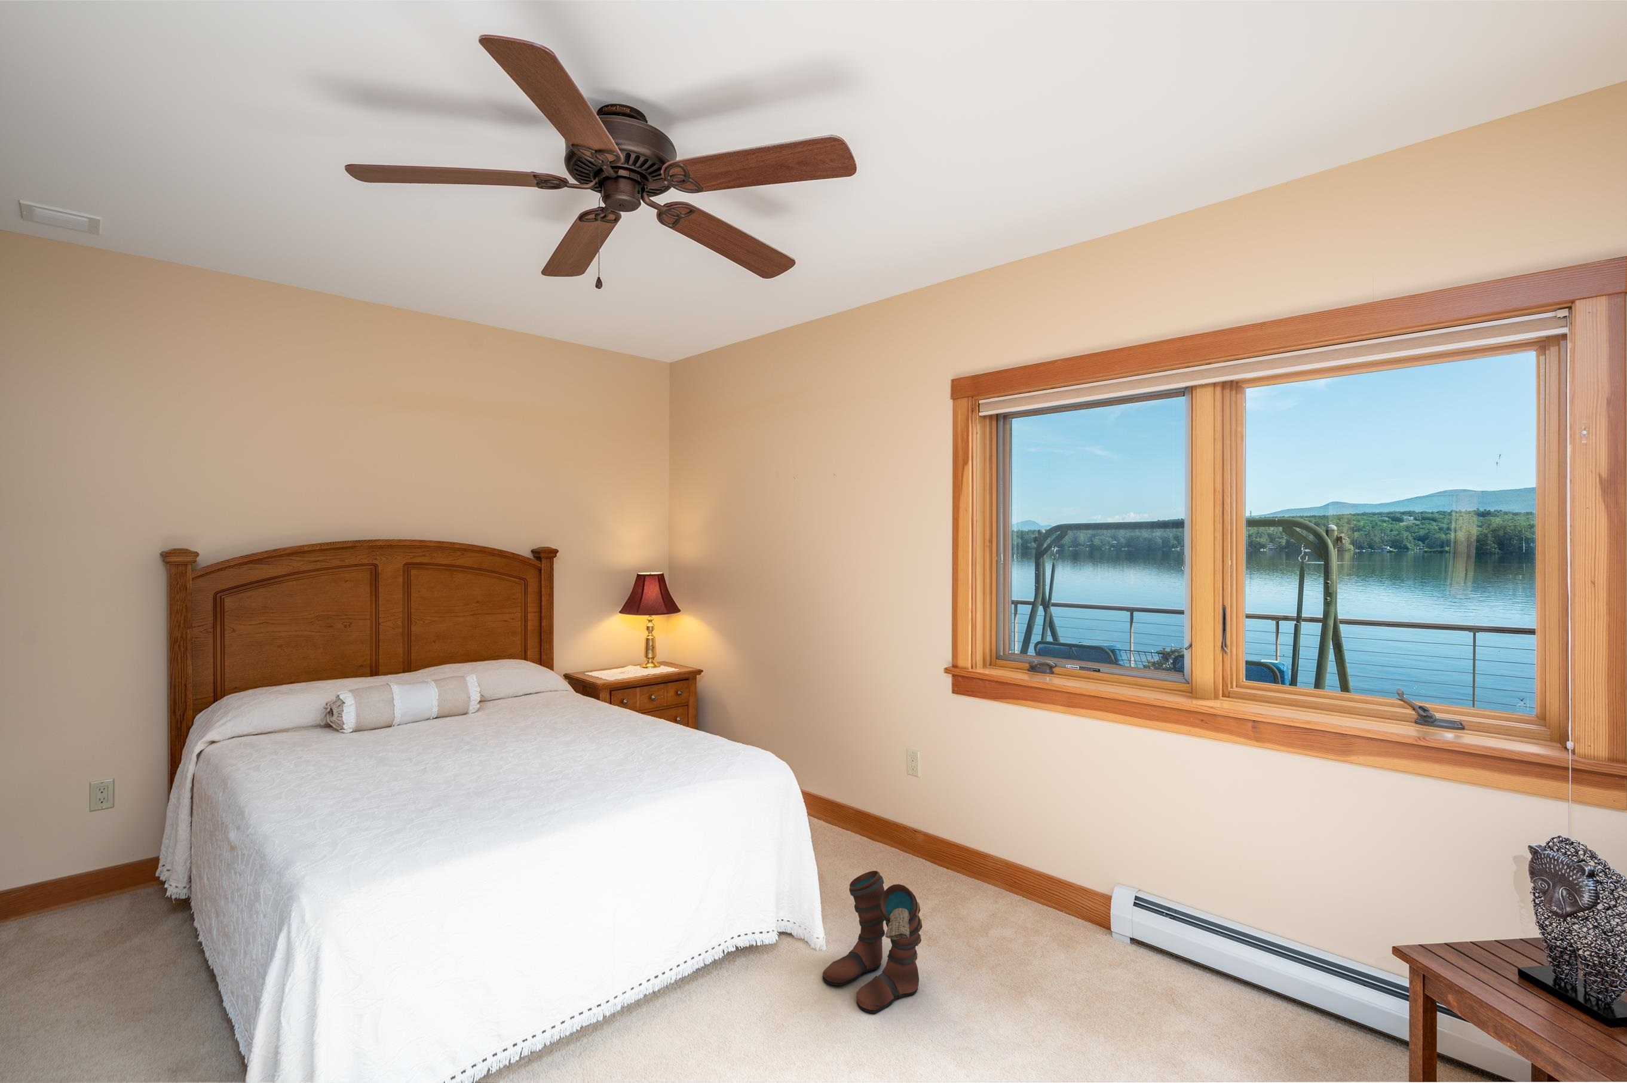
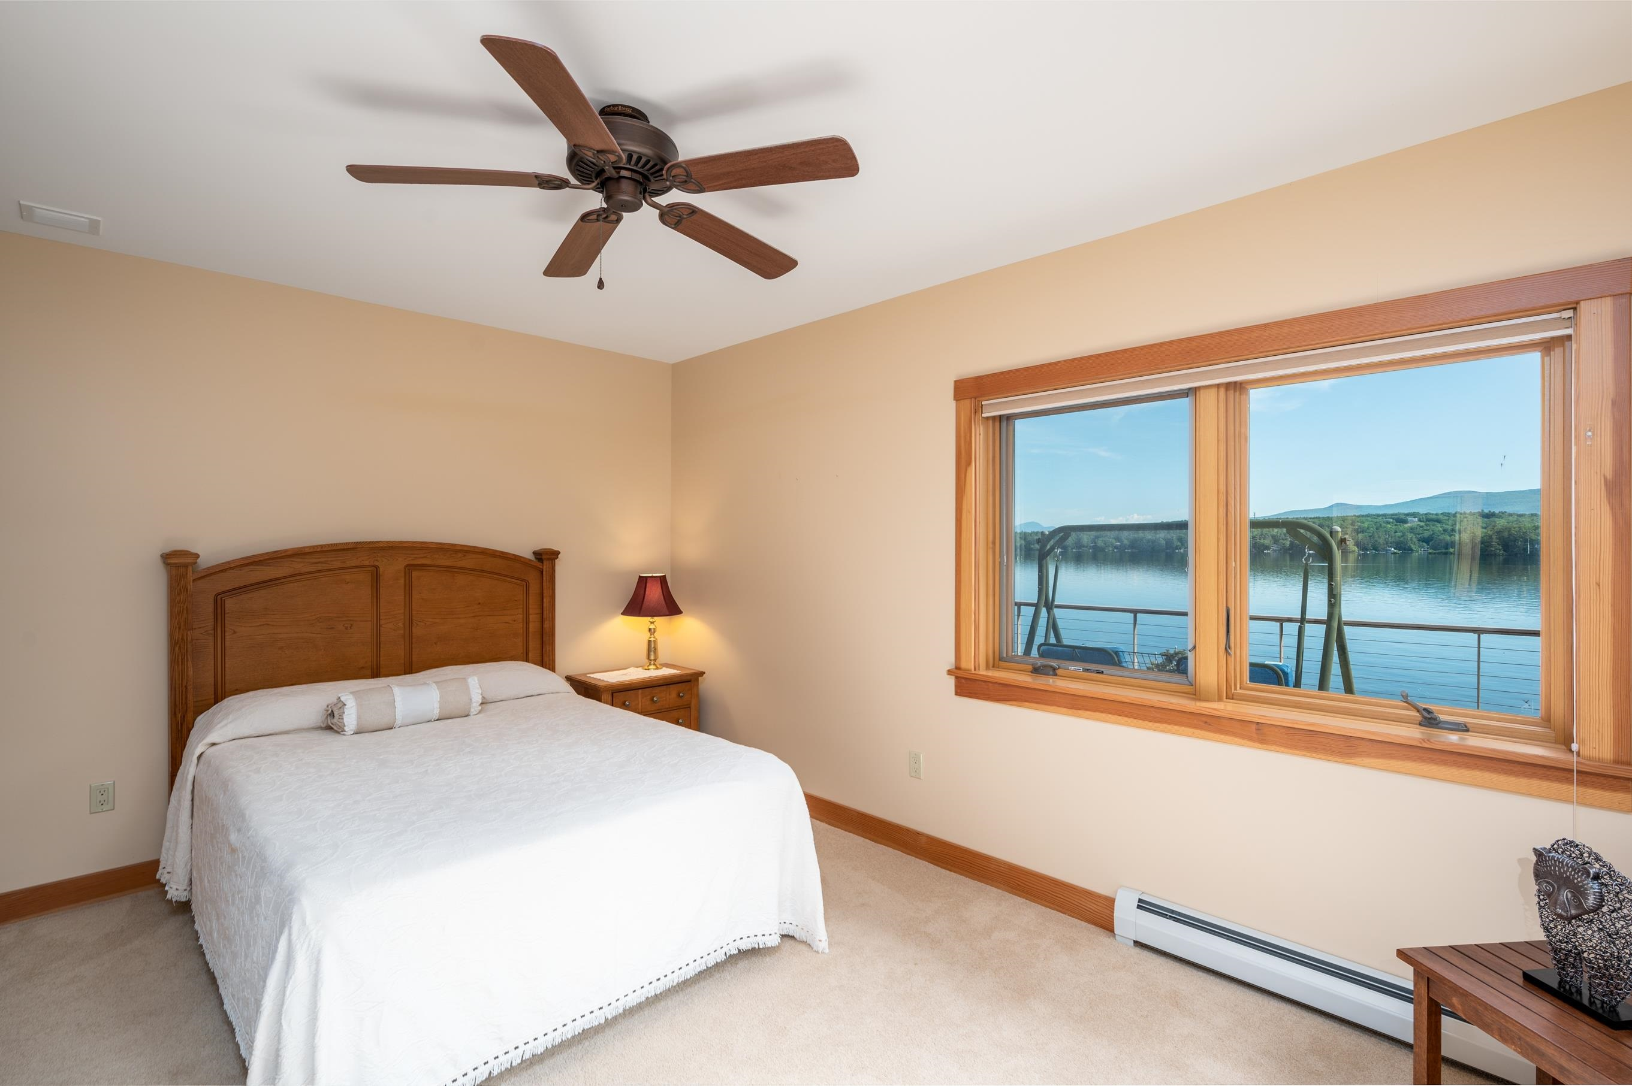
- boots [822,870,922,1014]
